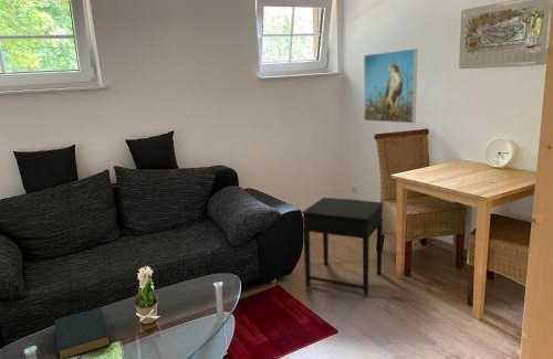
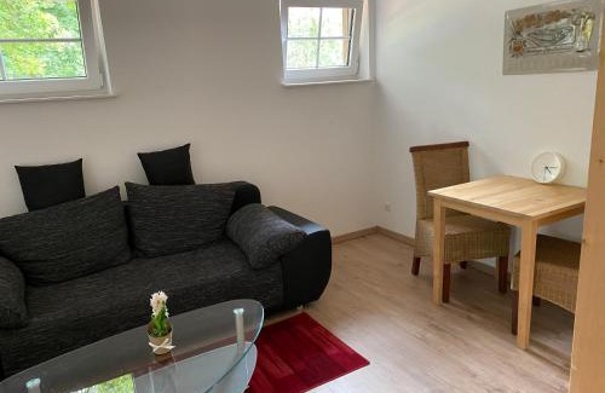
- hardback book [53,306,112,359]
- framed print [363,47,418,125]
- side table [301,197,385,297]
